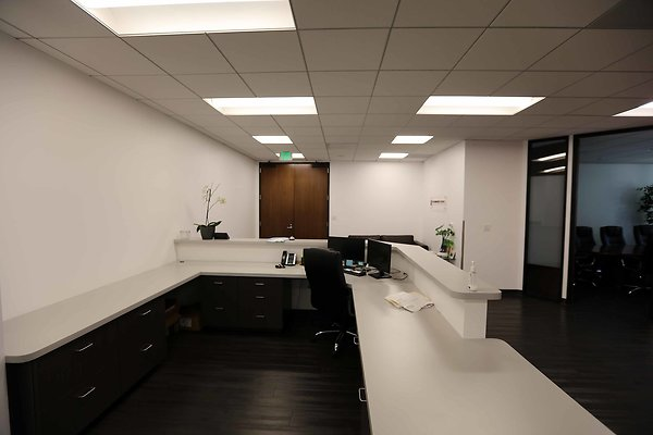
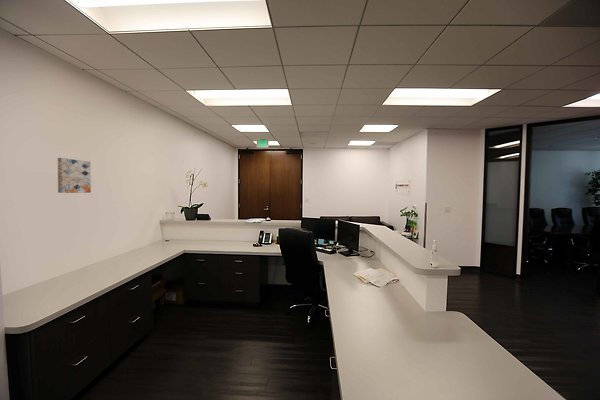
+ wall art [57,157,92,194]
